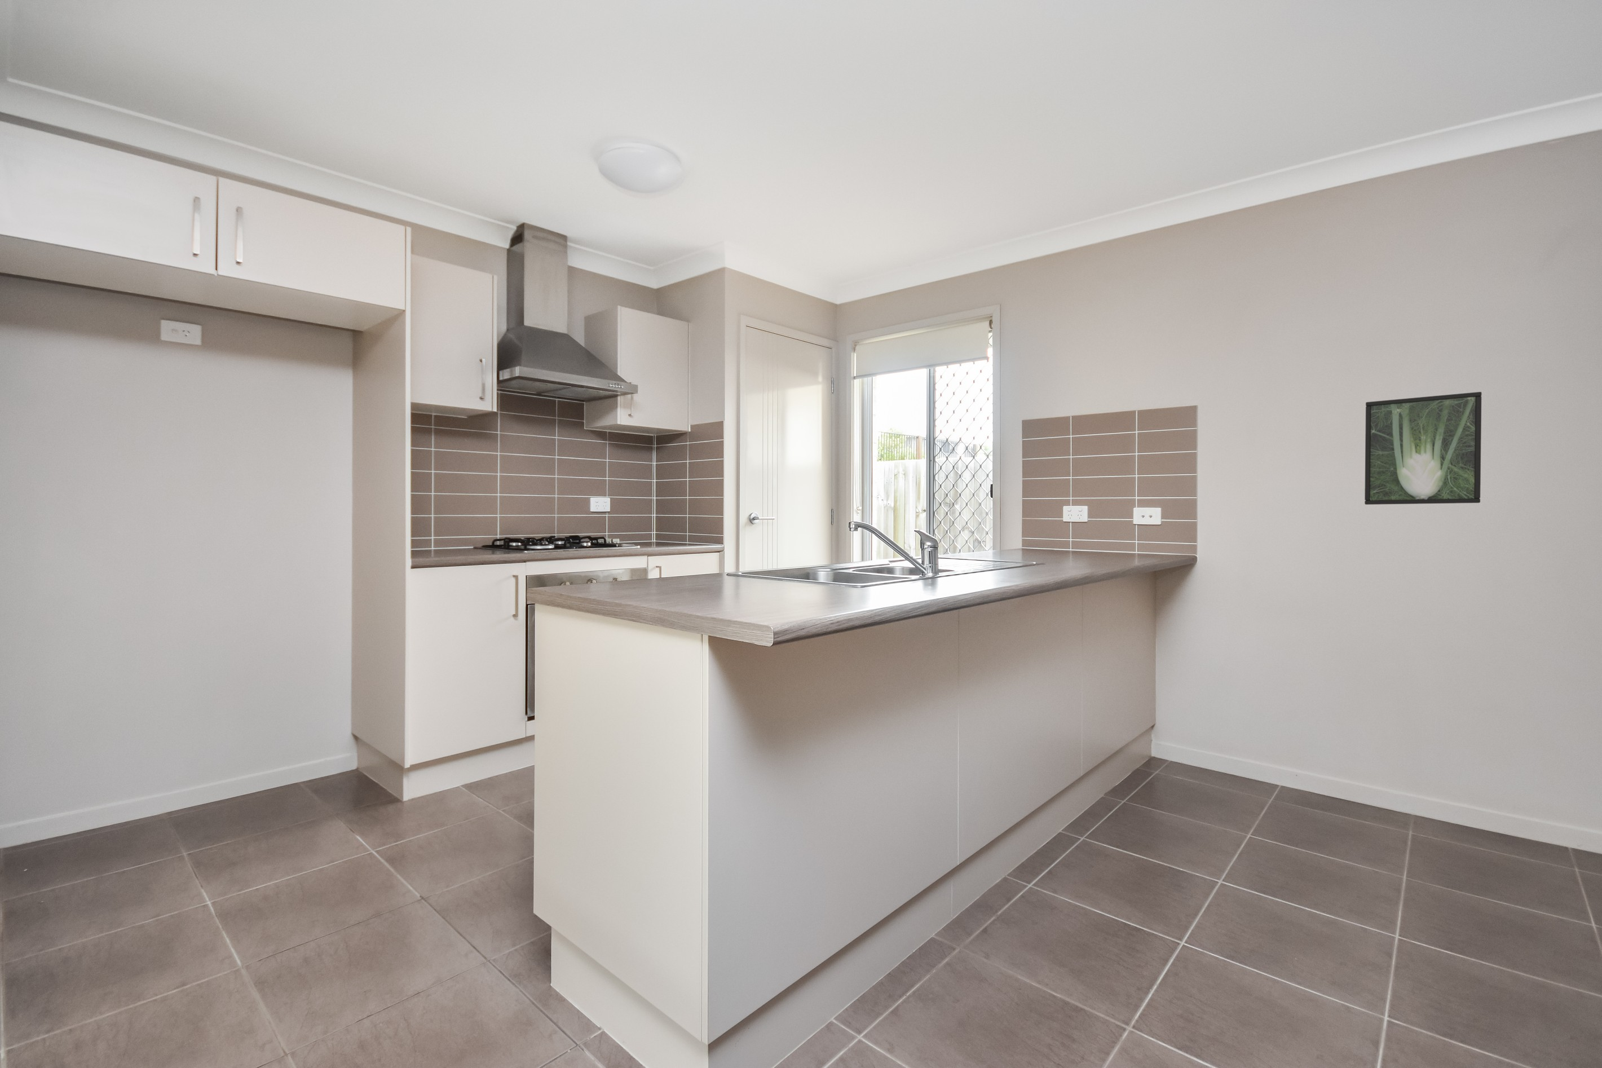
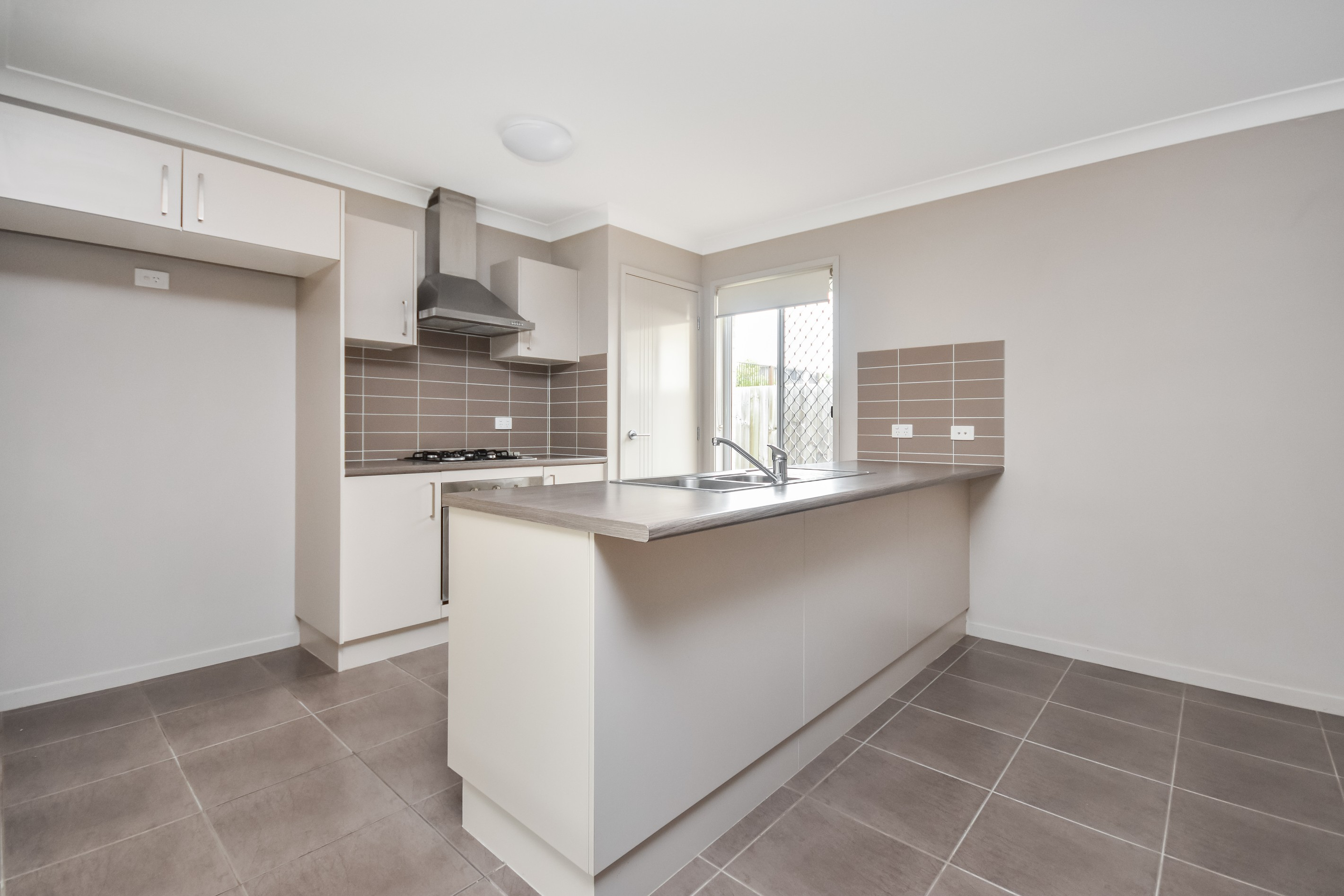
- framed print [1364,391,1483,505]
